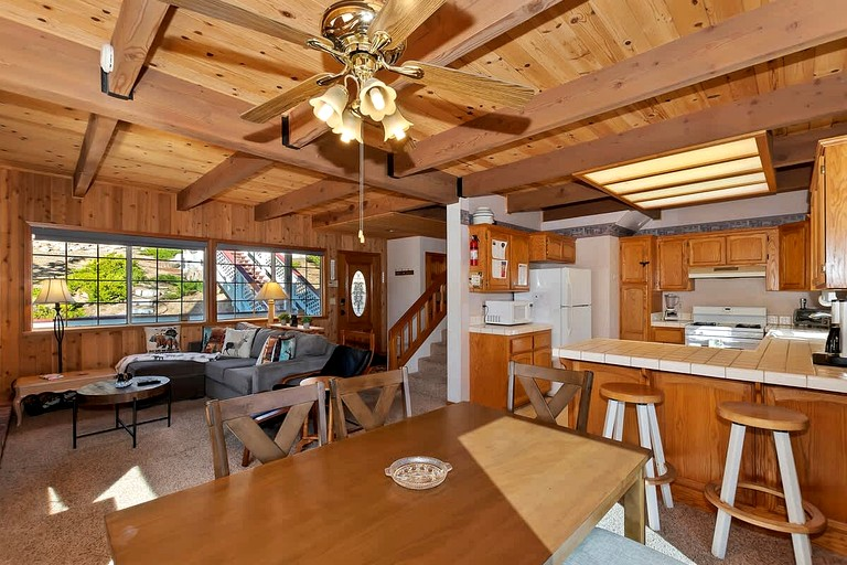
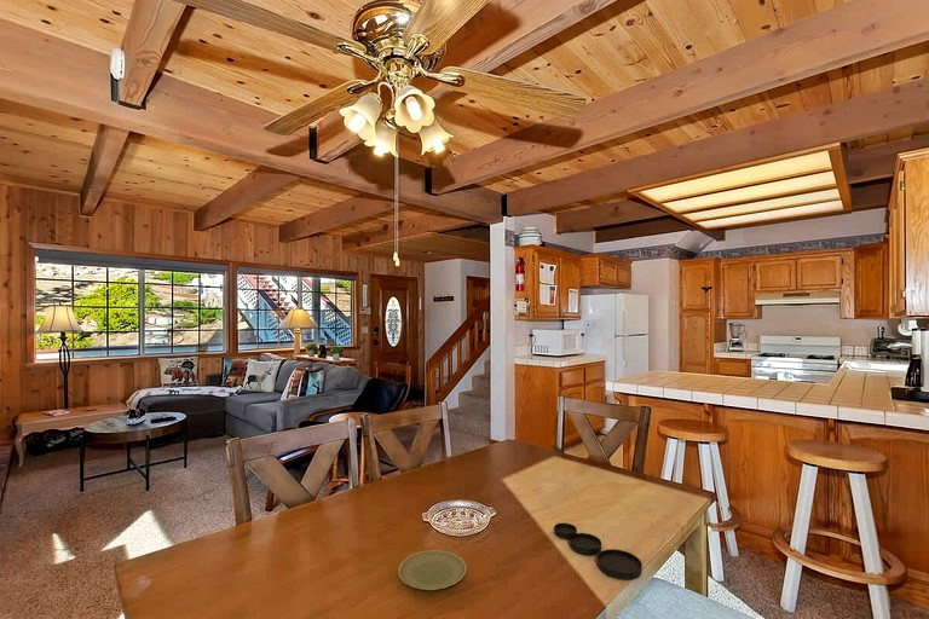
+ plate [553,522,644,582]
+ plate [397,549,467,591]
